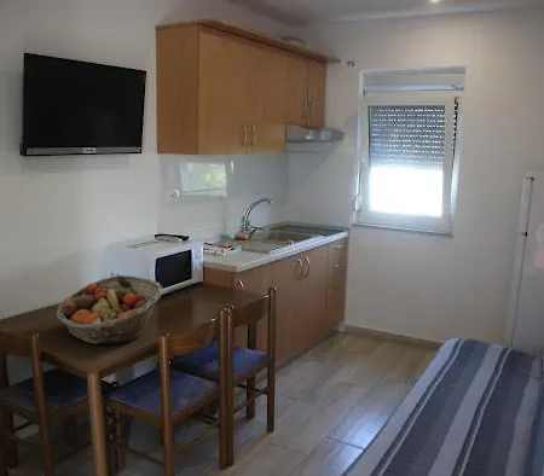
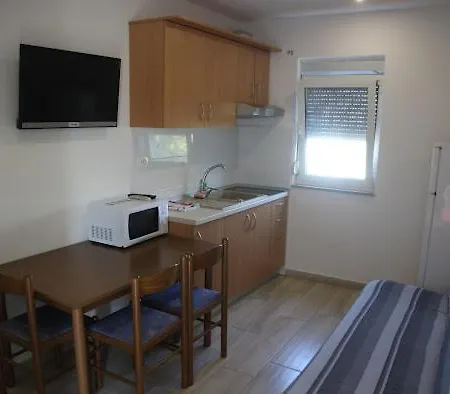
- fruit basket [54,274,164,346]
